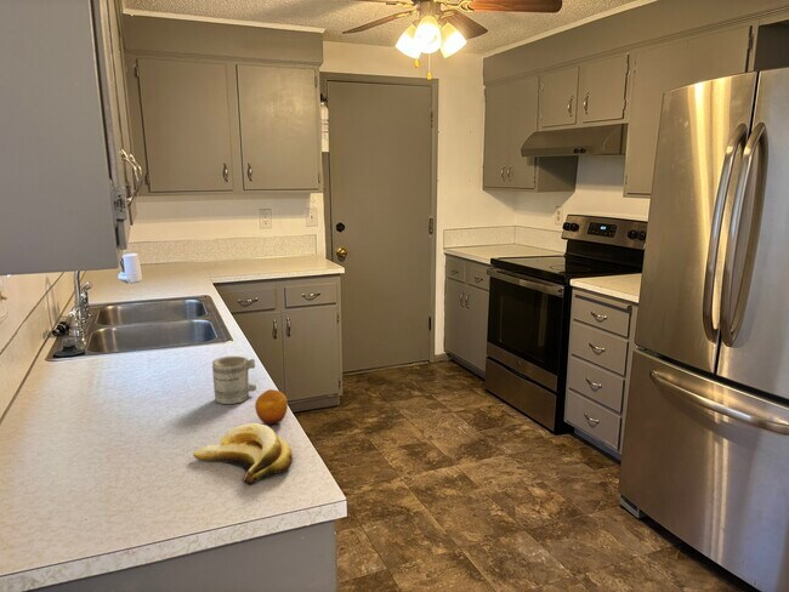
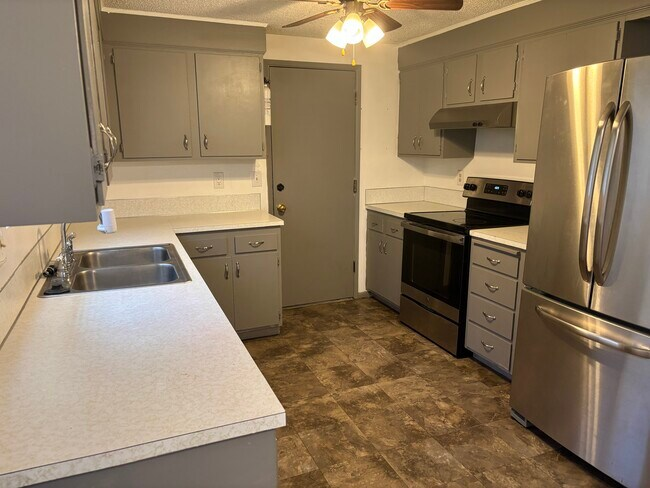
- fruit [254,388,289,426]
- banana [192,422,294,485]
- mug [211,354,257,405]
